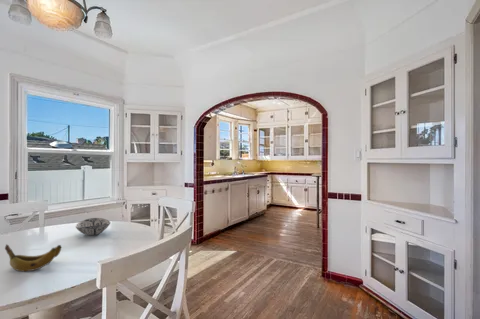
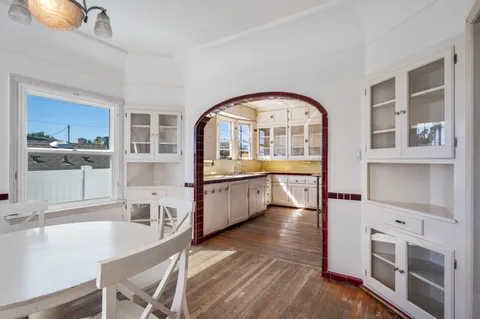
- banana [4,243,62,272]
- decorative bowl [75,217,111,237]
